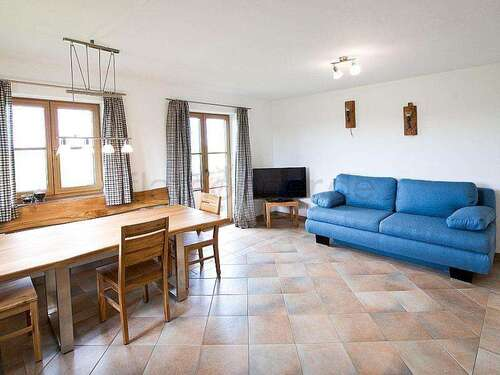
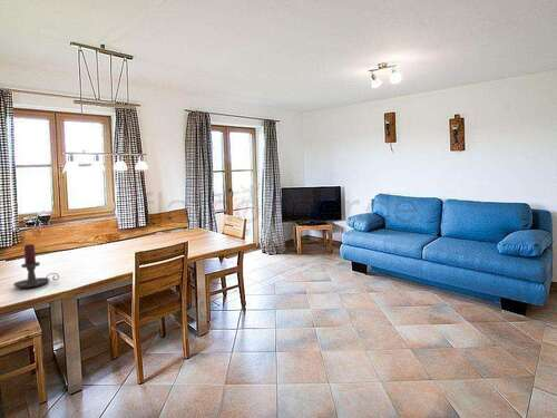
+ candle holder [12,243,60,289]
